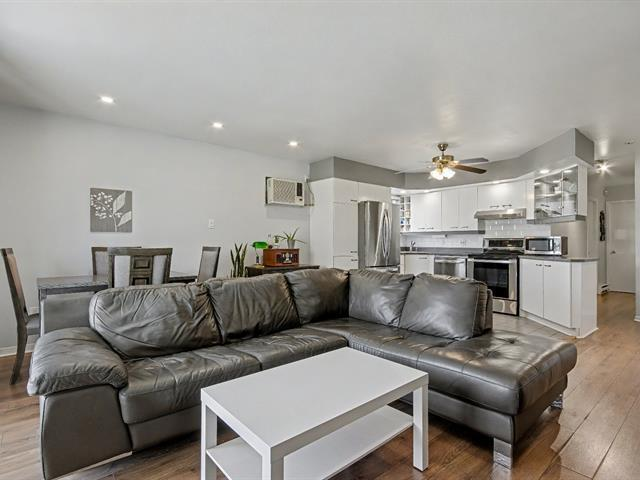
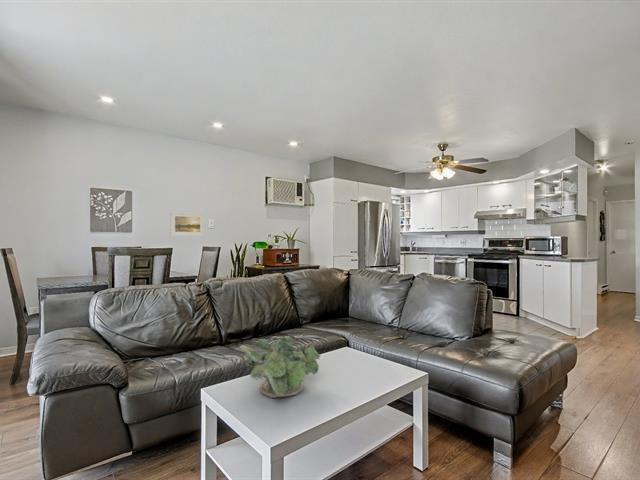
+ potted plant [239,335,322,399]
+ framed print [169,211,205,237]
